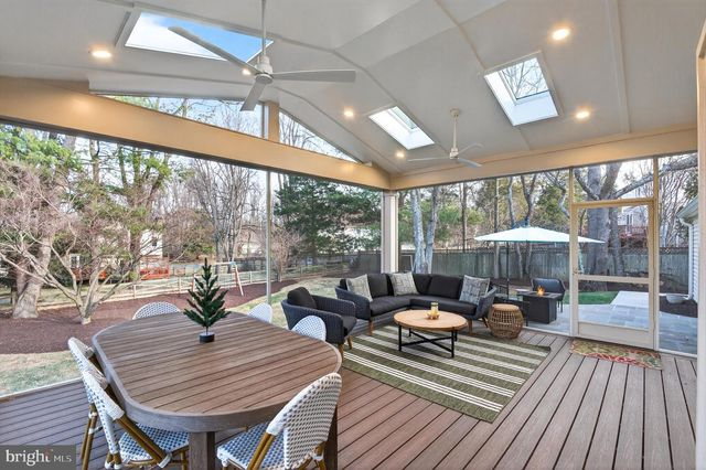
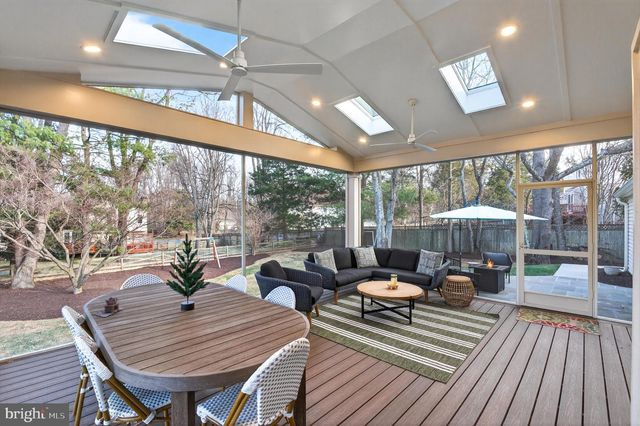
+ teapot [92,296,124,318]
